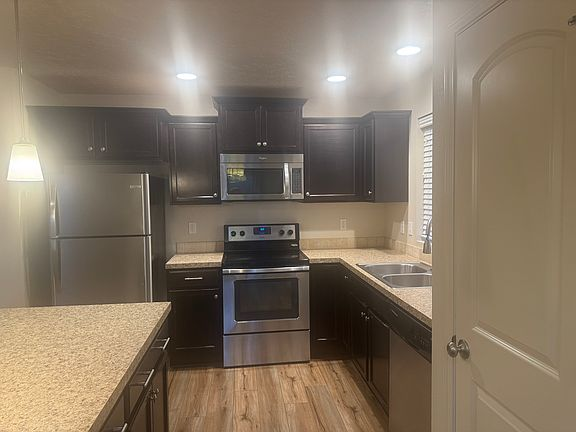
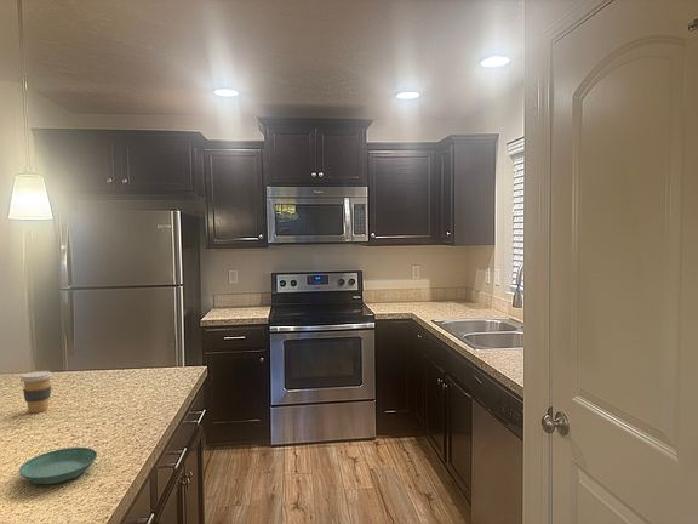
+ saucer [18,446,98,485]
+ coffee cup [19,370,53,414]
